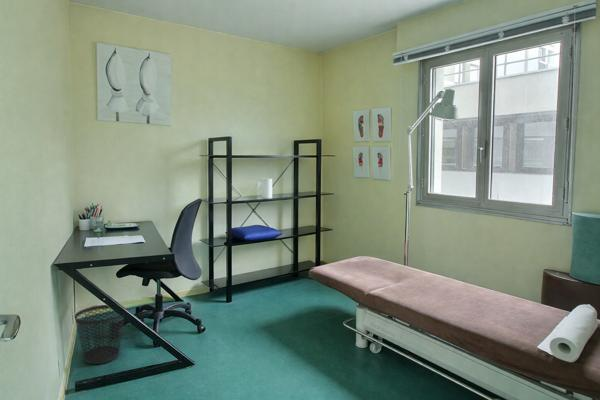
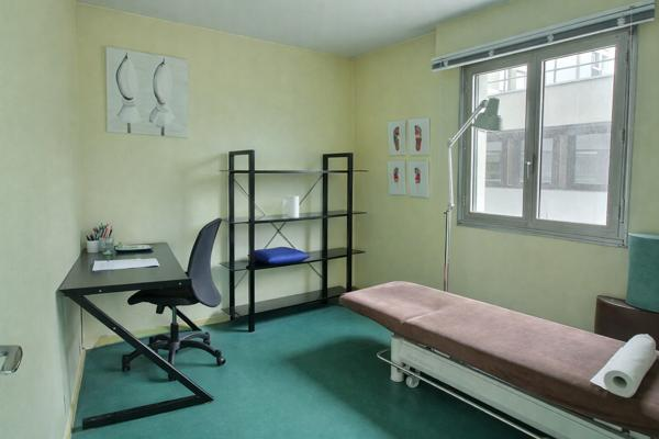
- wastebasket [74,304,125,365]
